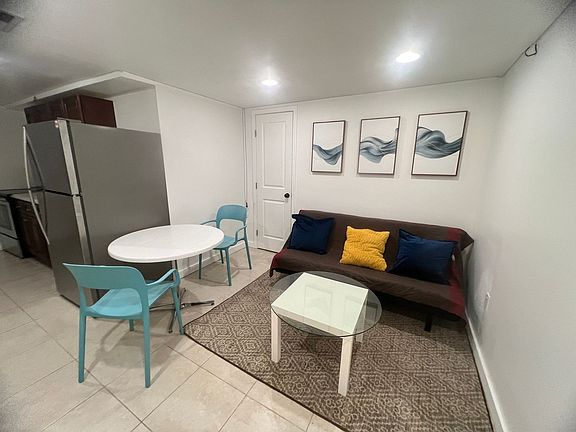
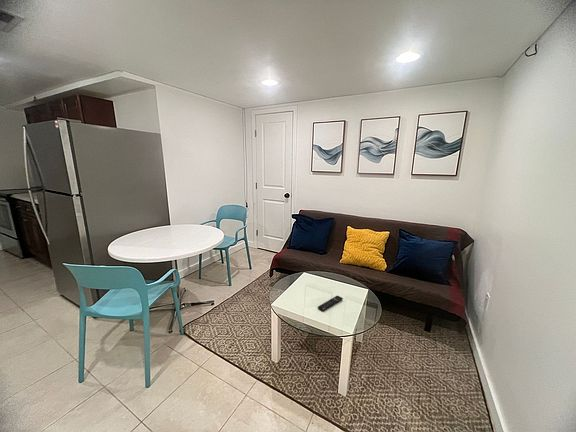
+ remote control [317,294,344,312]
